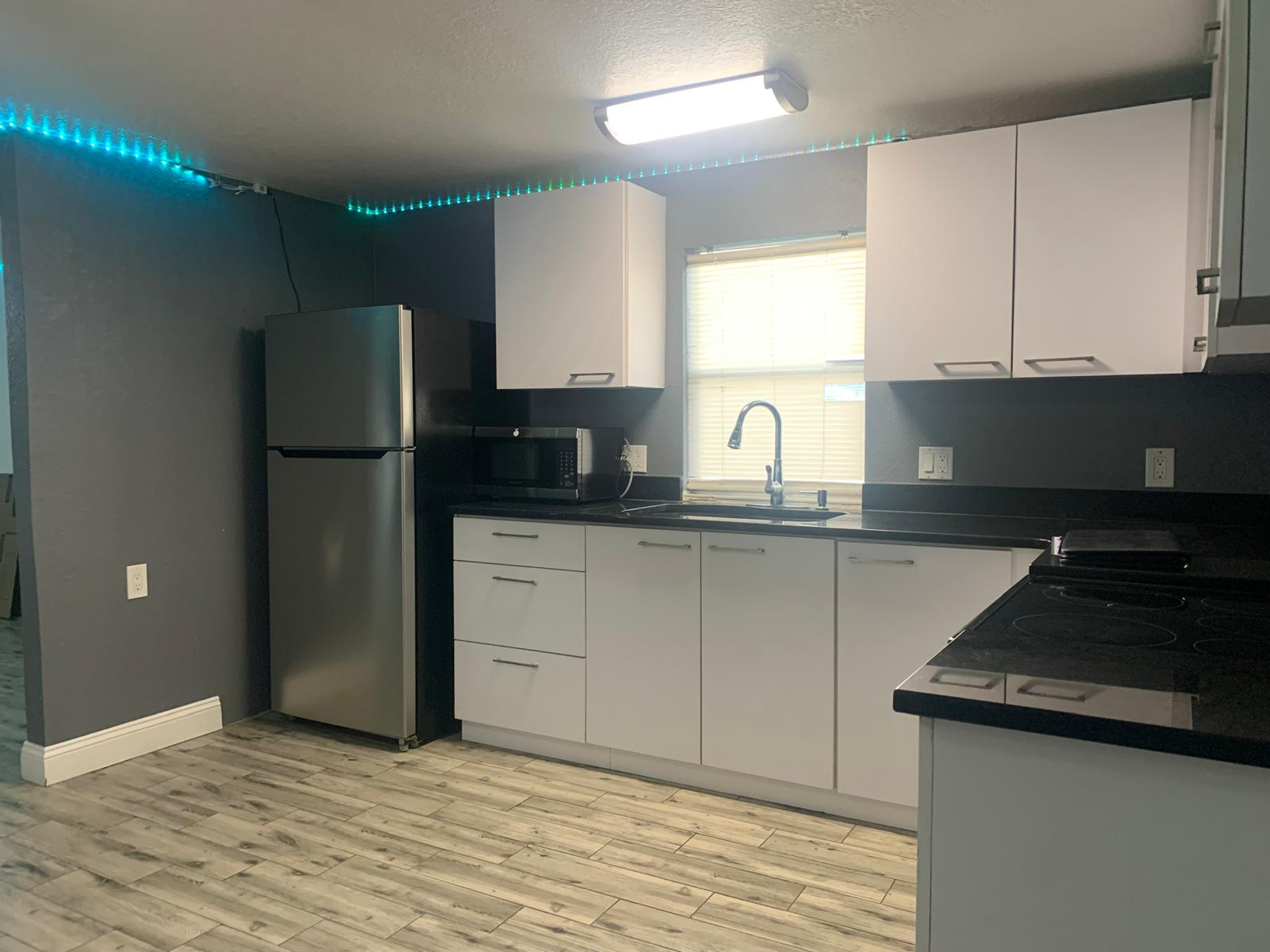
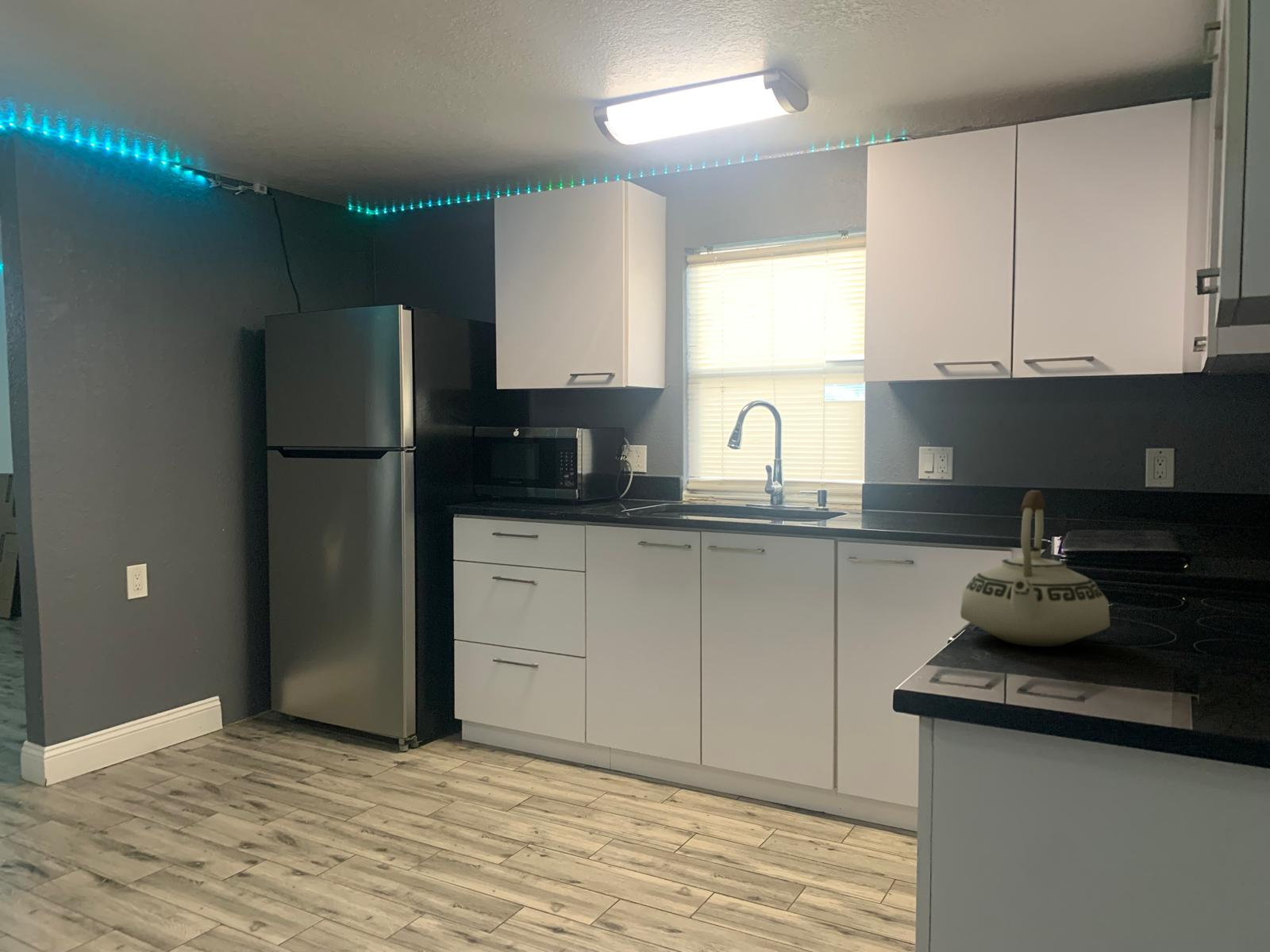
+ teakettle [960,489,1111,647]
